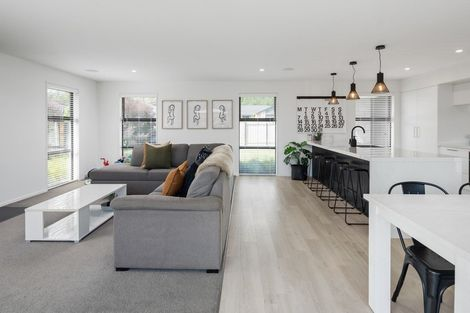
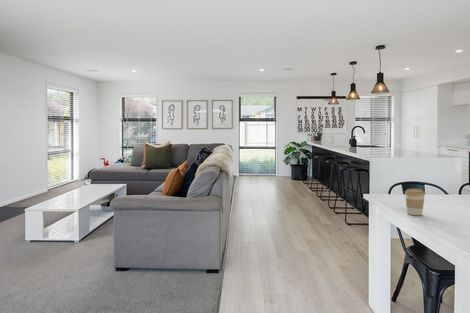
+ coffee cup [404,187,426,216]
